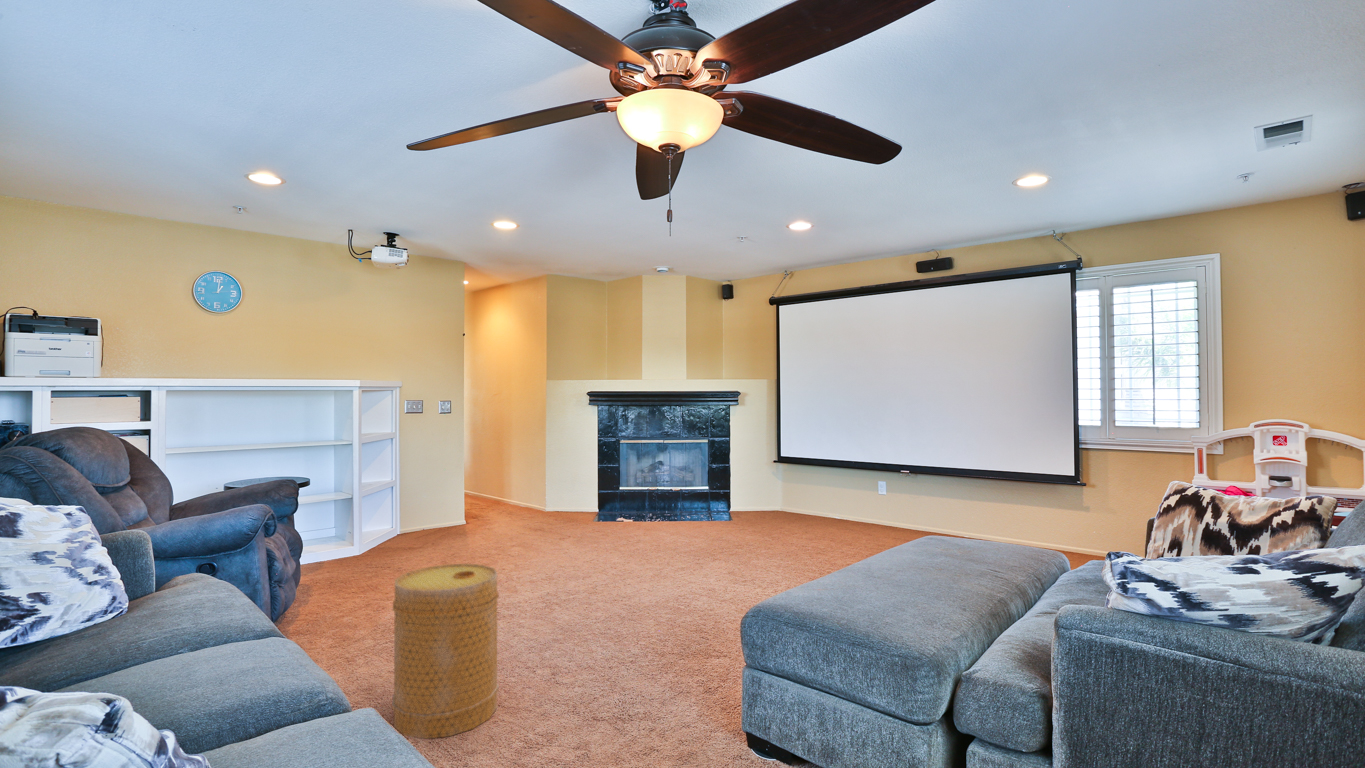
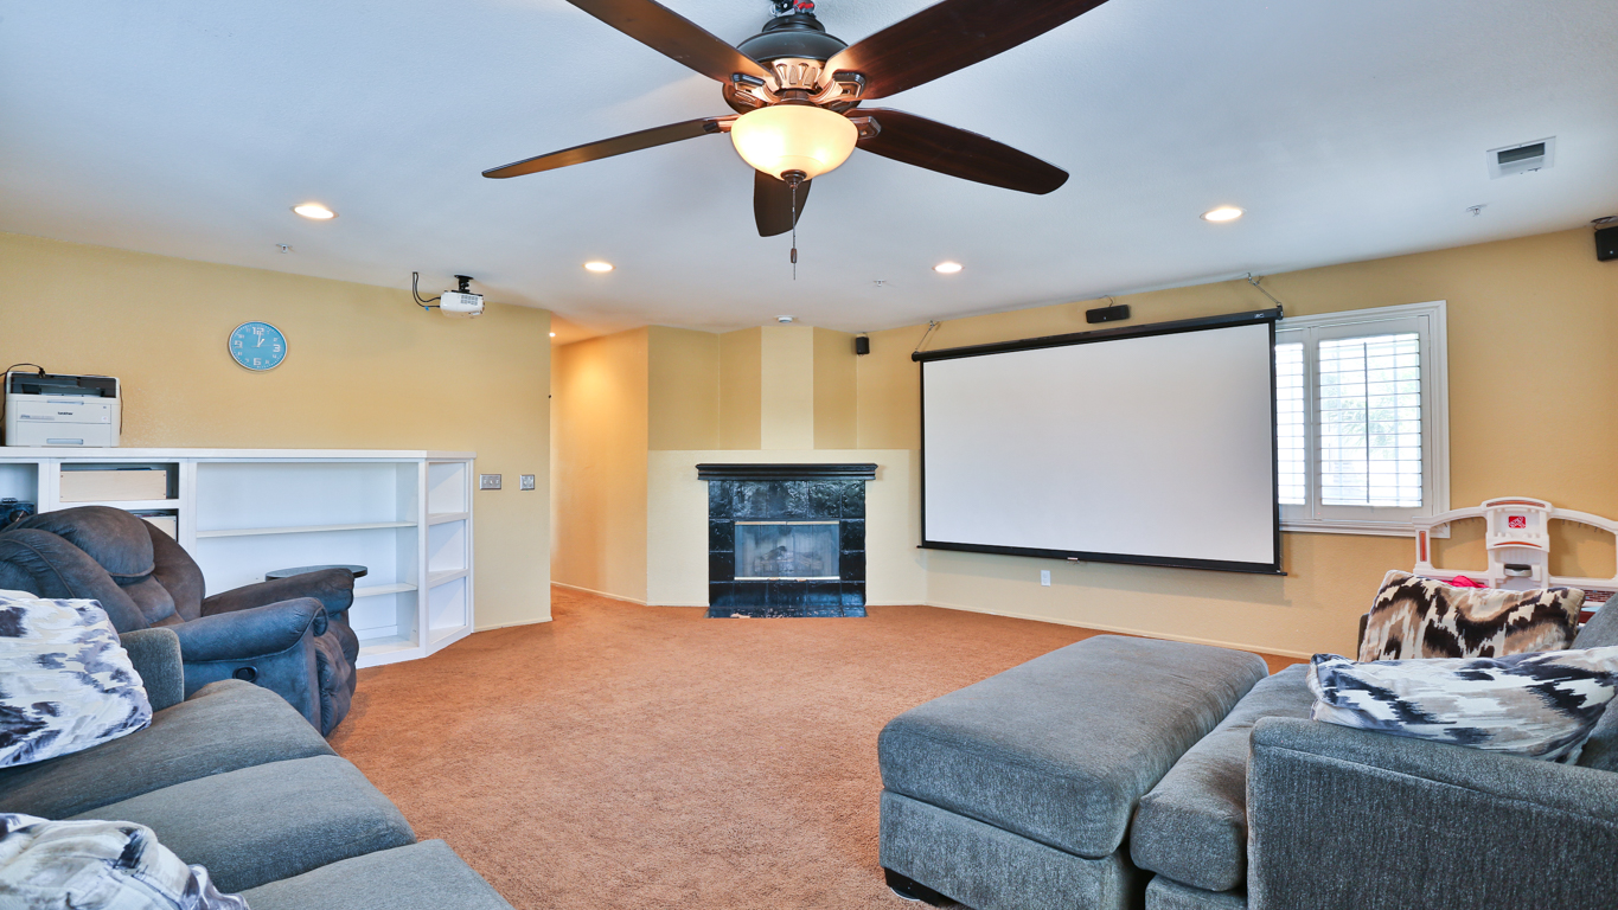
- basket [391,563,500,740]
